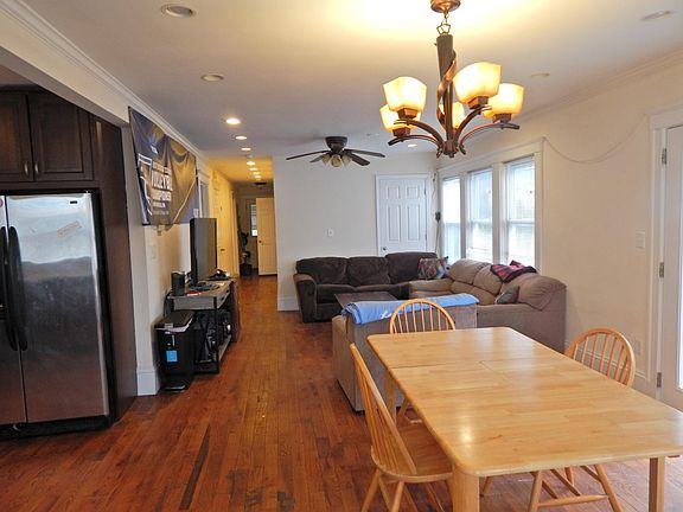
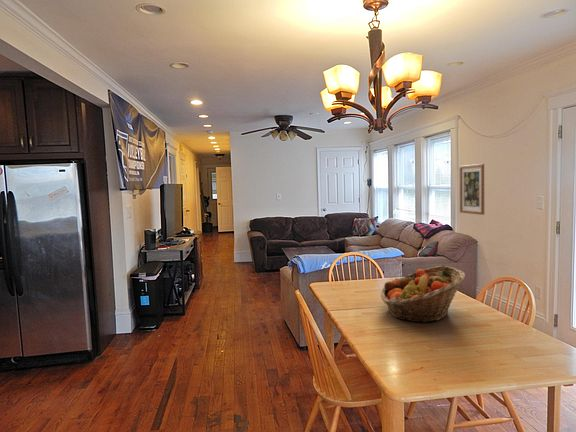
+ wall art [458,163,485,216]
+ fruit basket [380,265,466,324]
